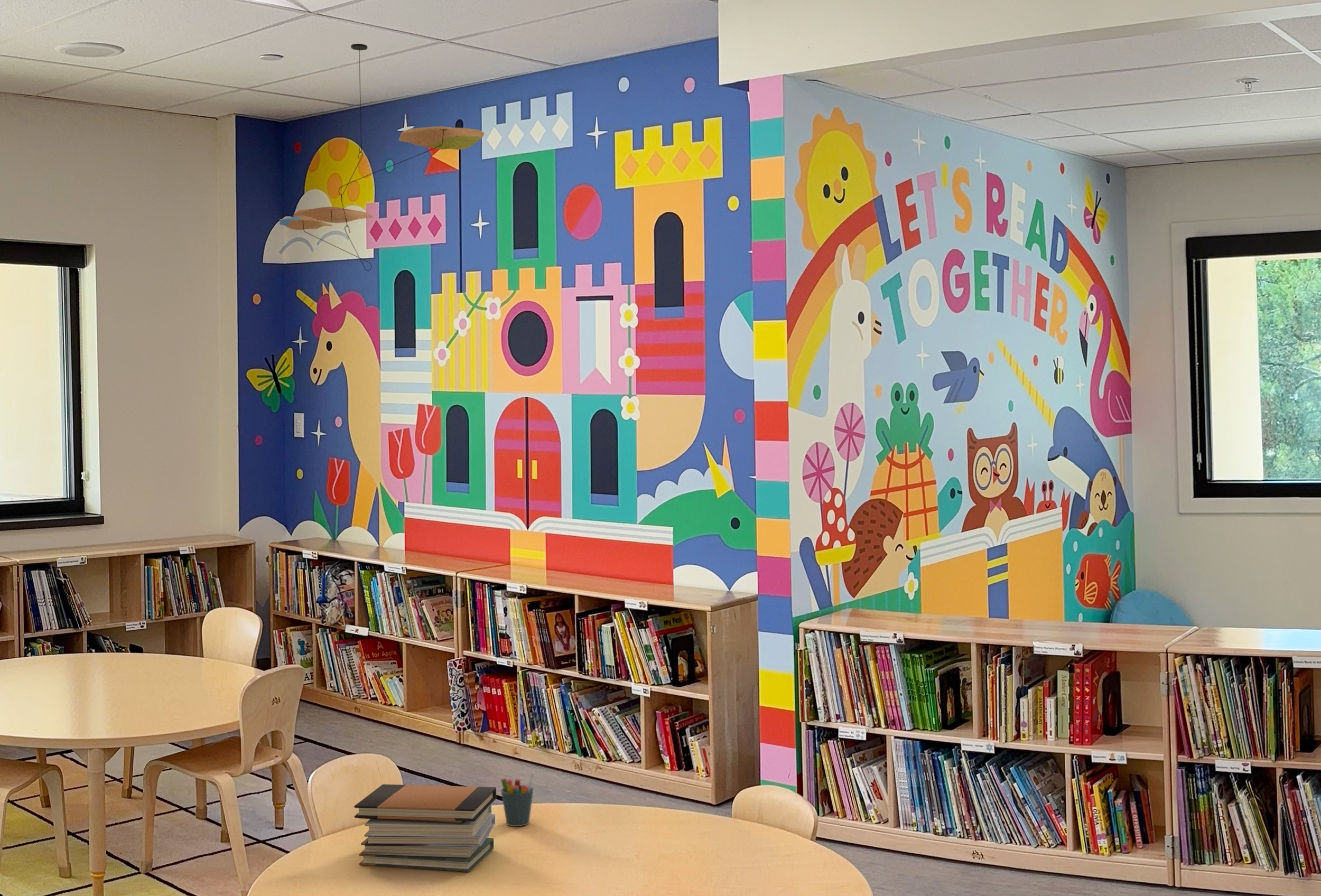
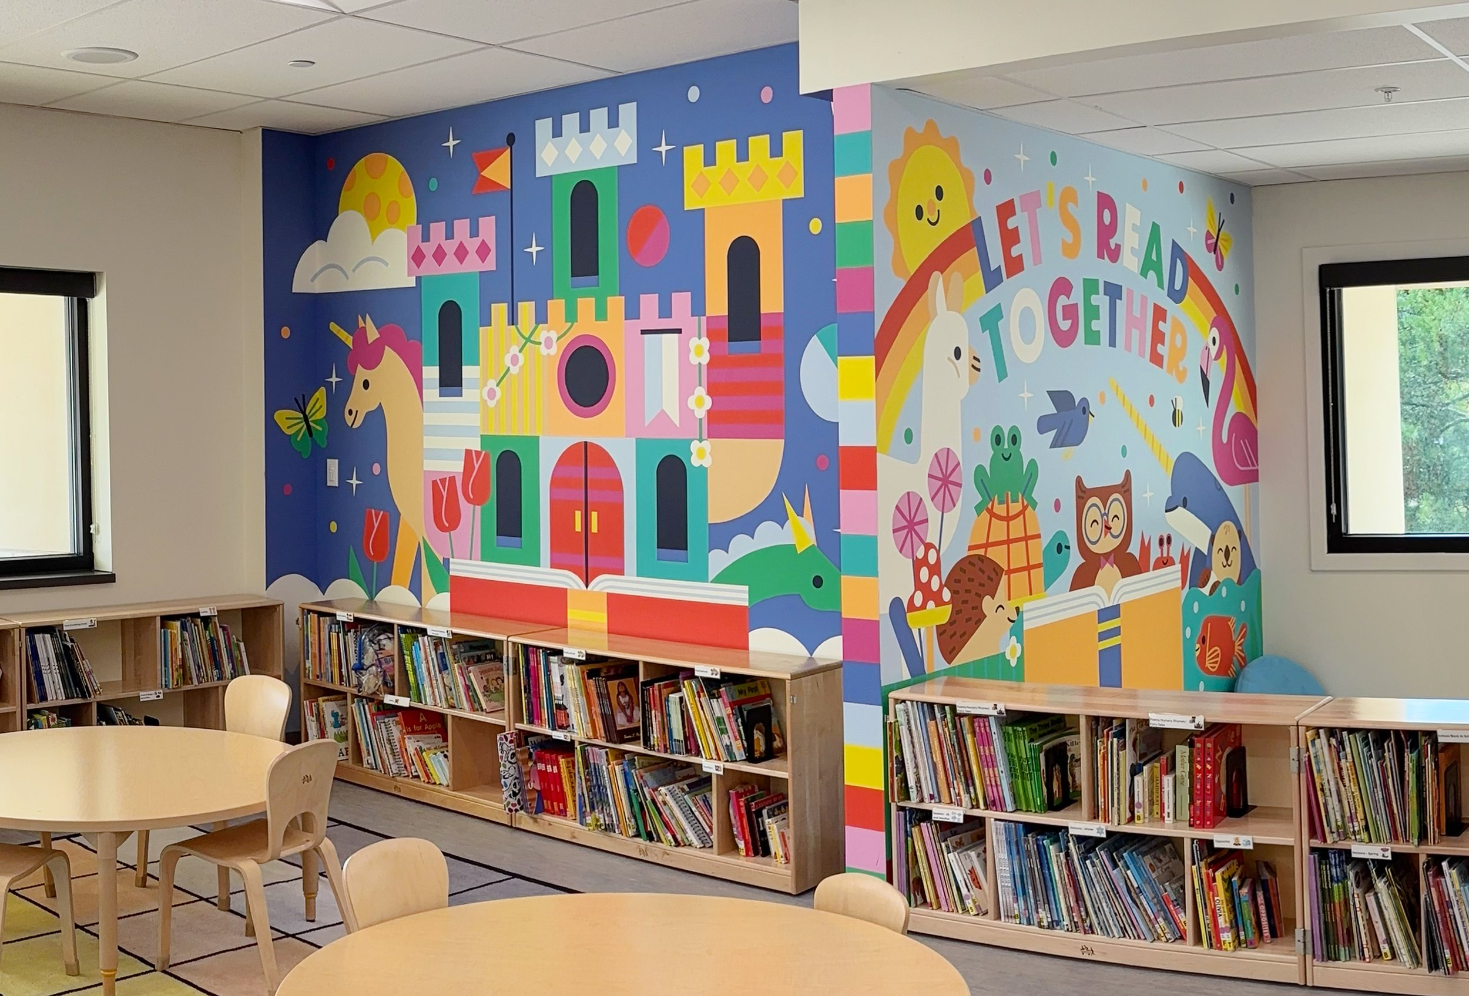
- ceiling mobile [279,43,485,272]
- book stack [353,784,497,872]
- pen holder [500,771,535,827]
